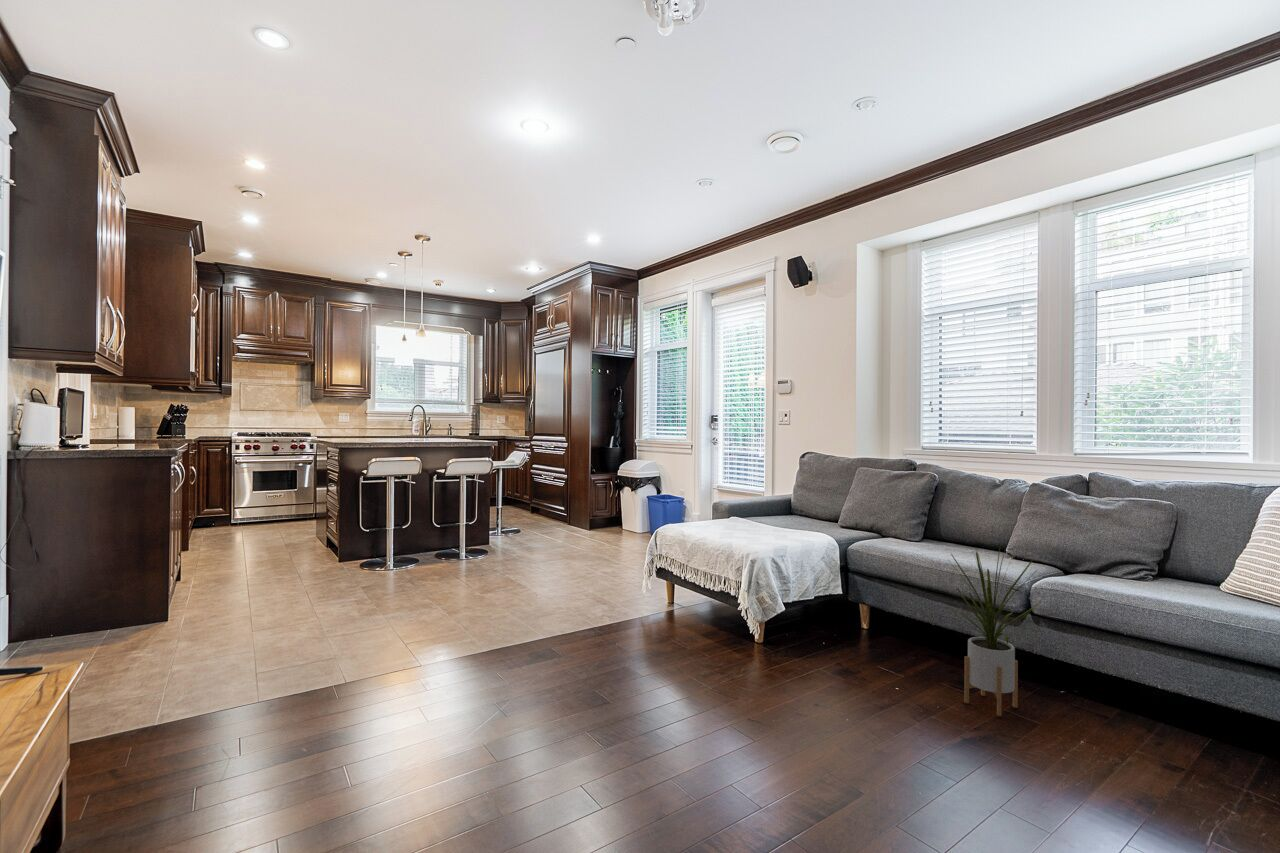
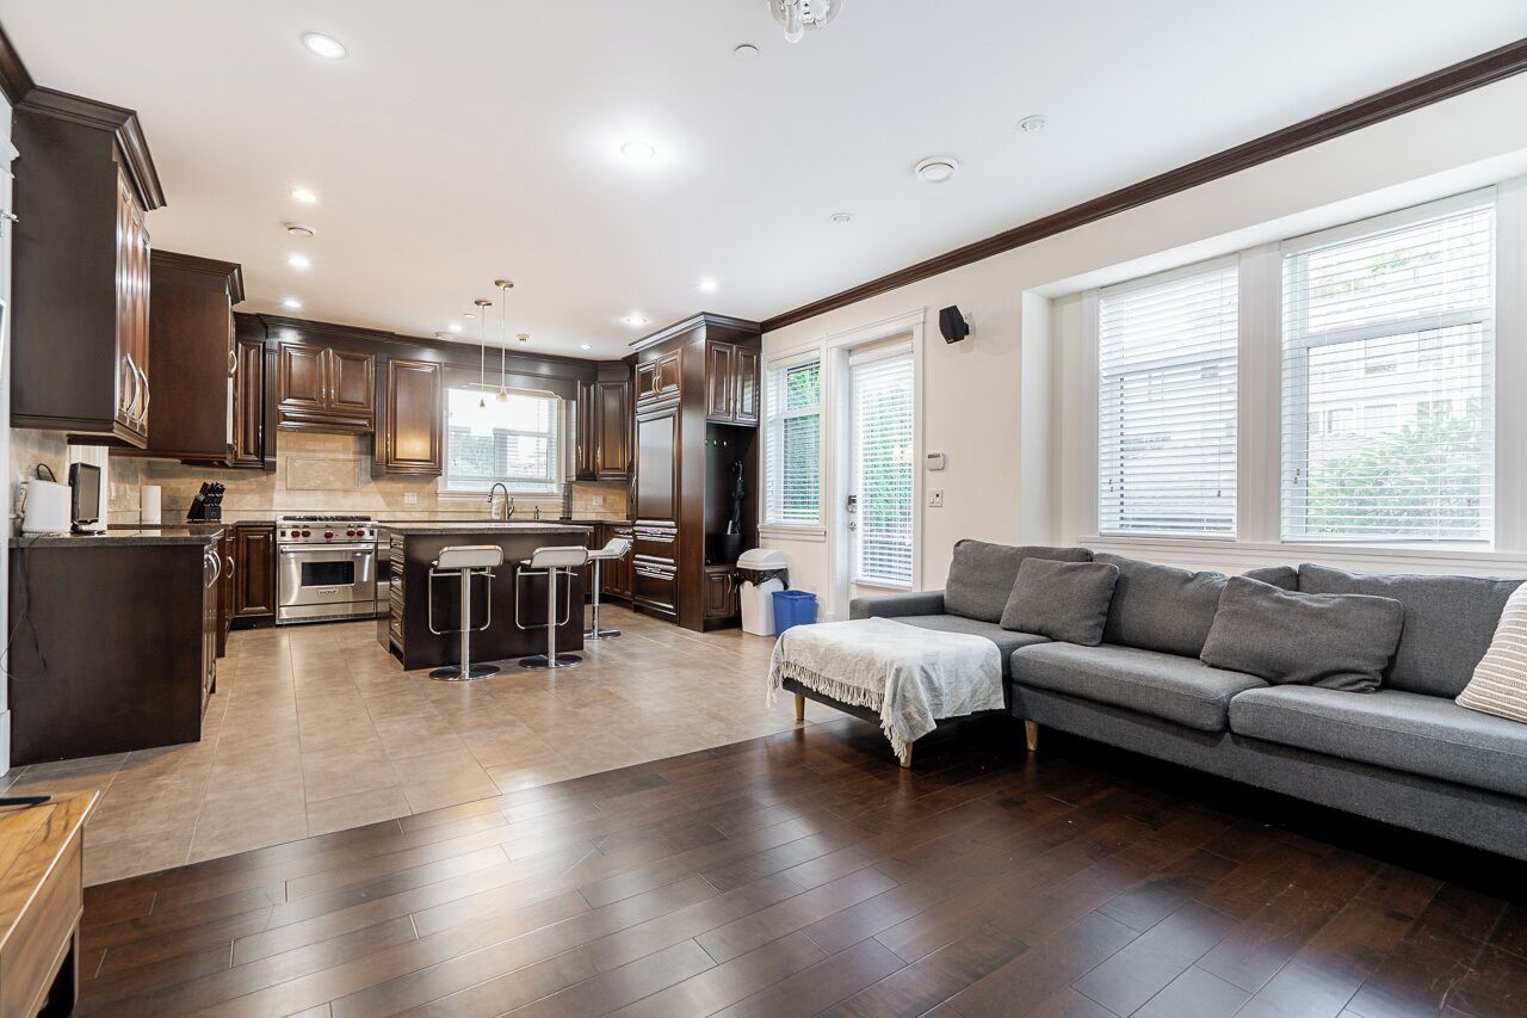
- house plant [947,543,1045,717]
